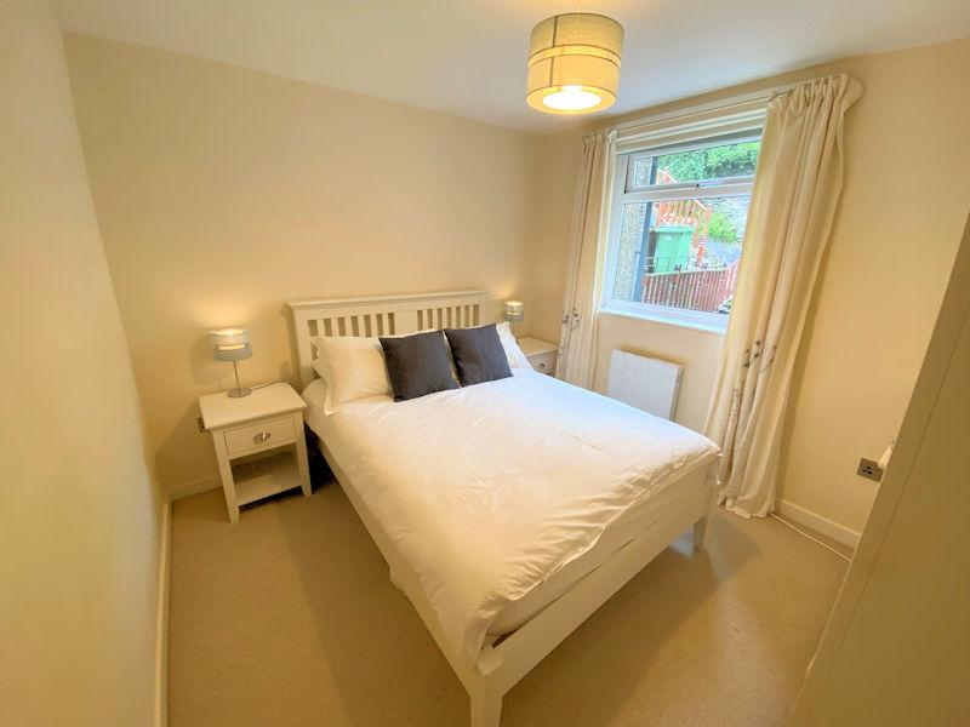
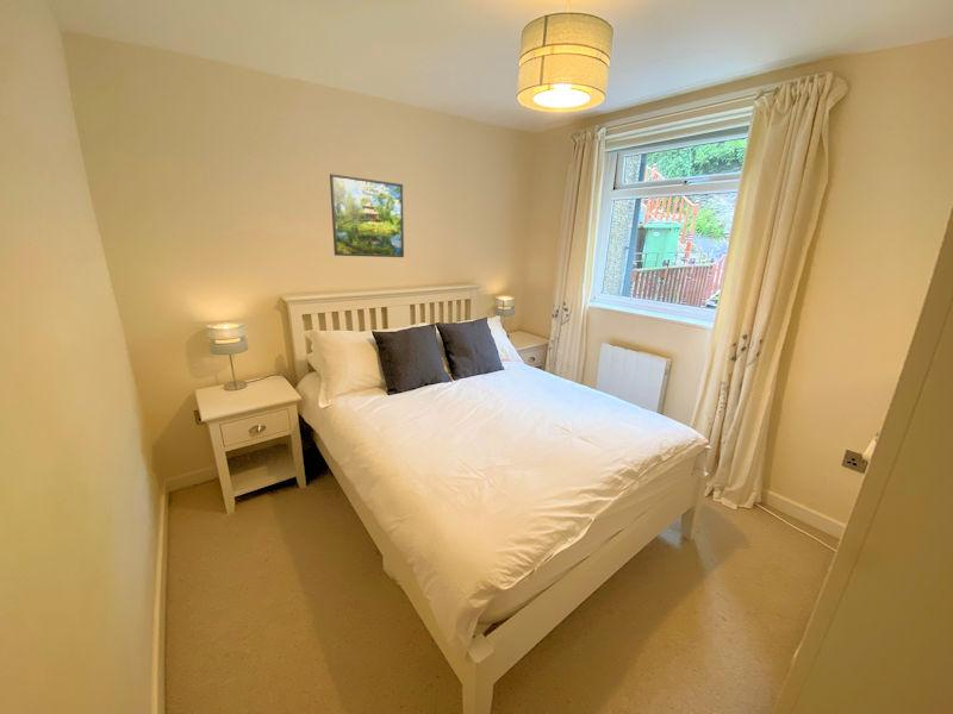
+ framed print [329,173,405,258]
